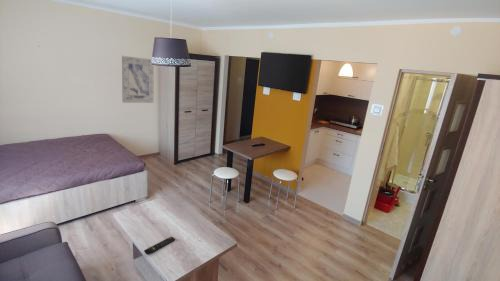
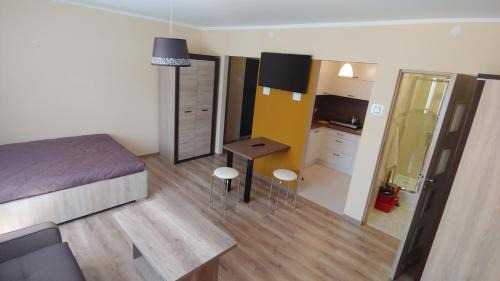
- wall art [121,55,155,104]
- remote control [143,236,176,256]
